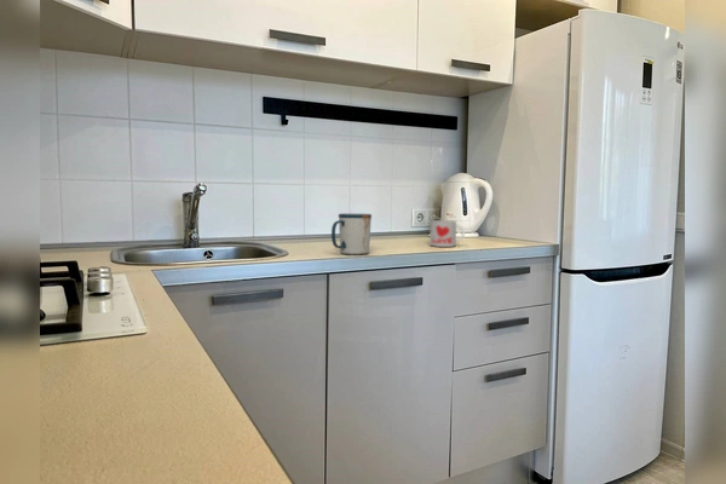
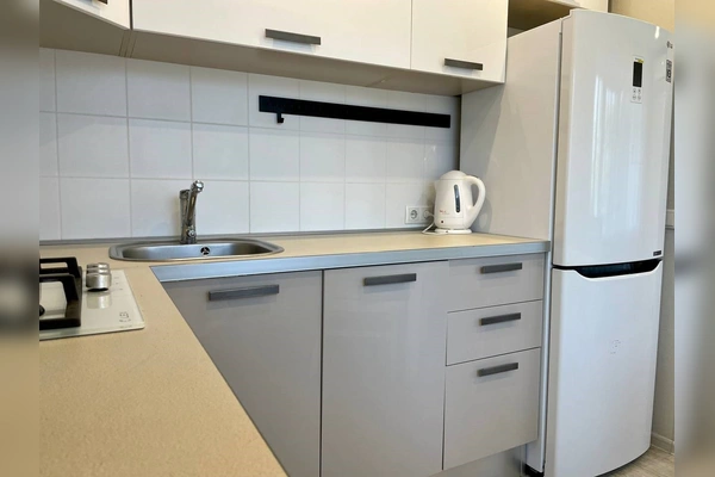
- mug [428,219,466,248]
- mug [330,213,373,255]
